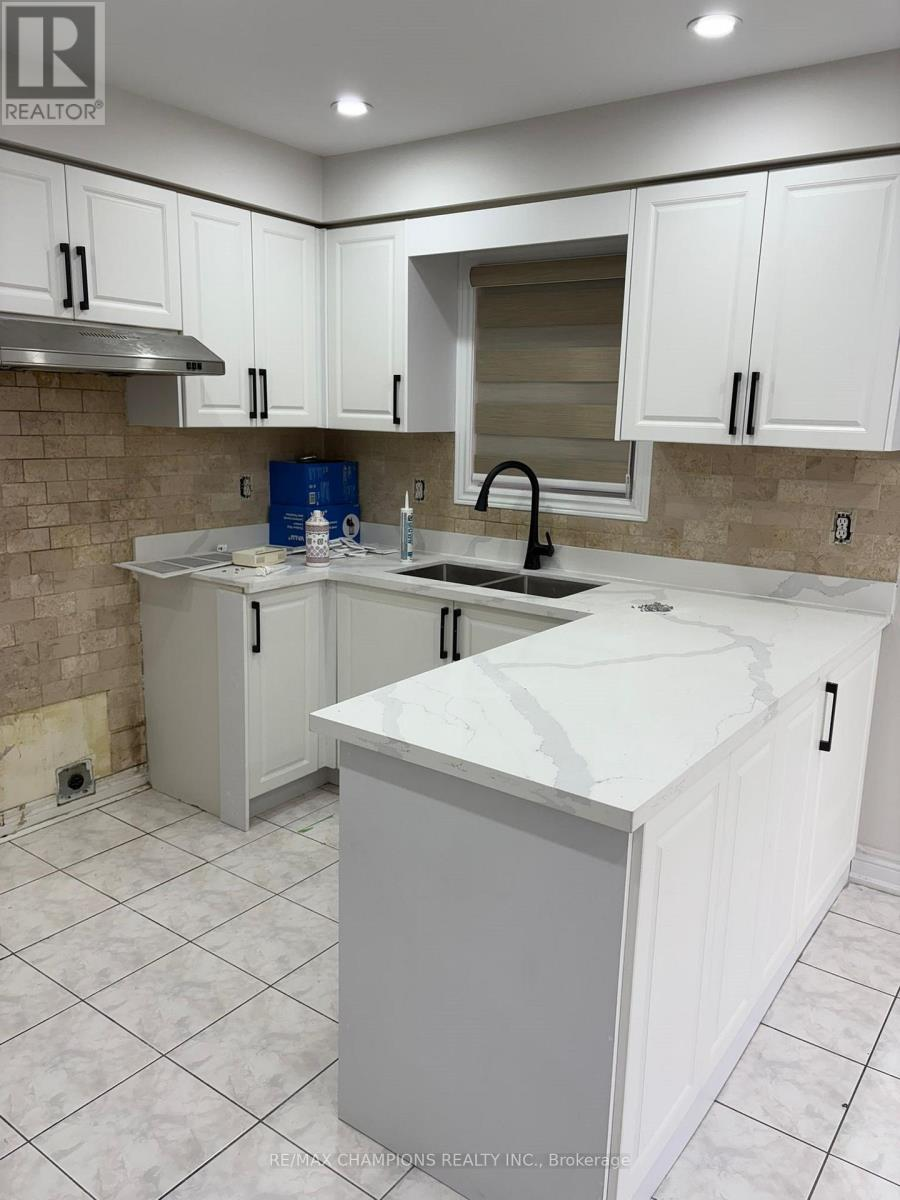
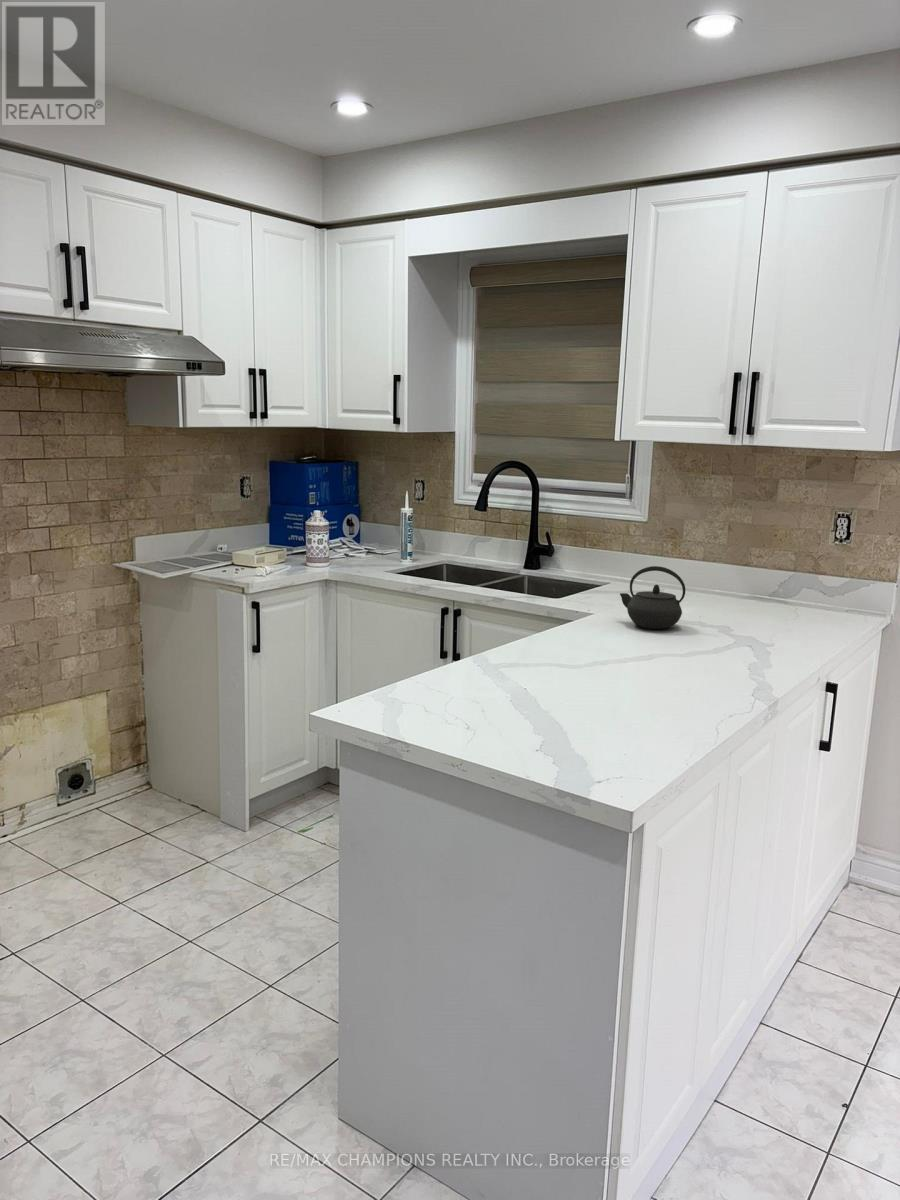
+ kettle [619,565,686,630]
